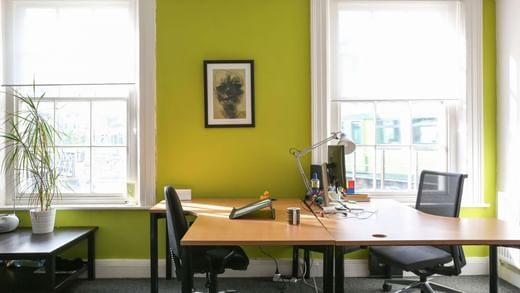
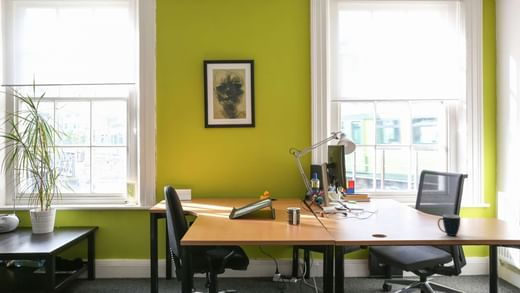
+ mug [437,213,461,237]
